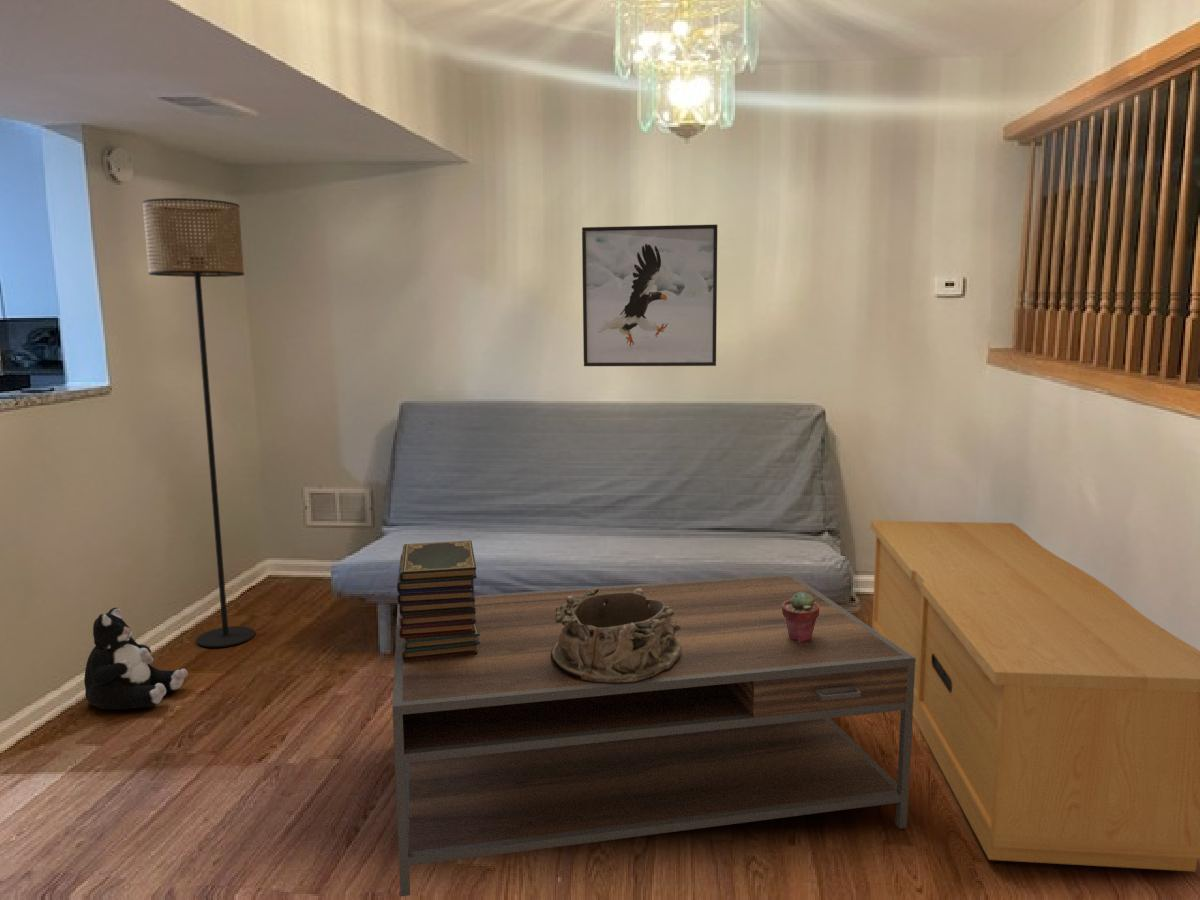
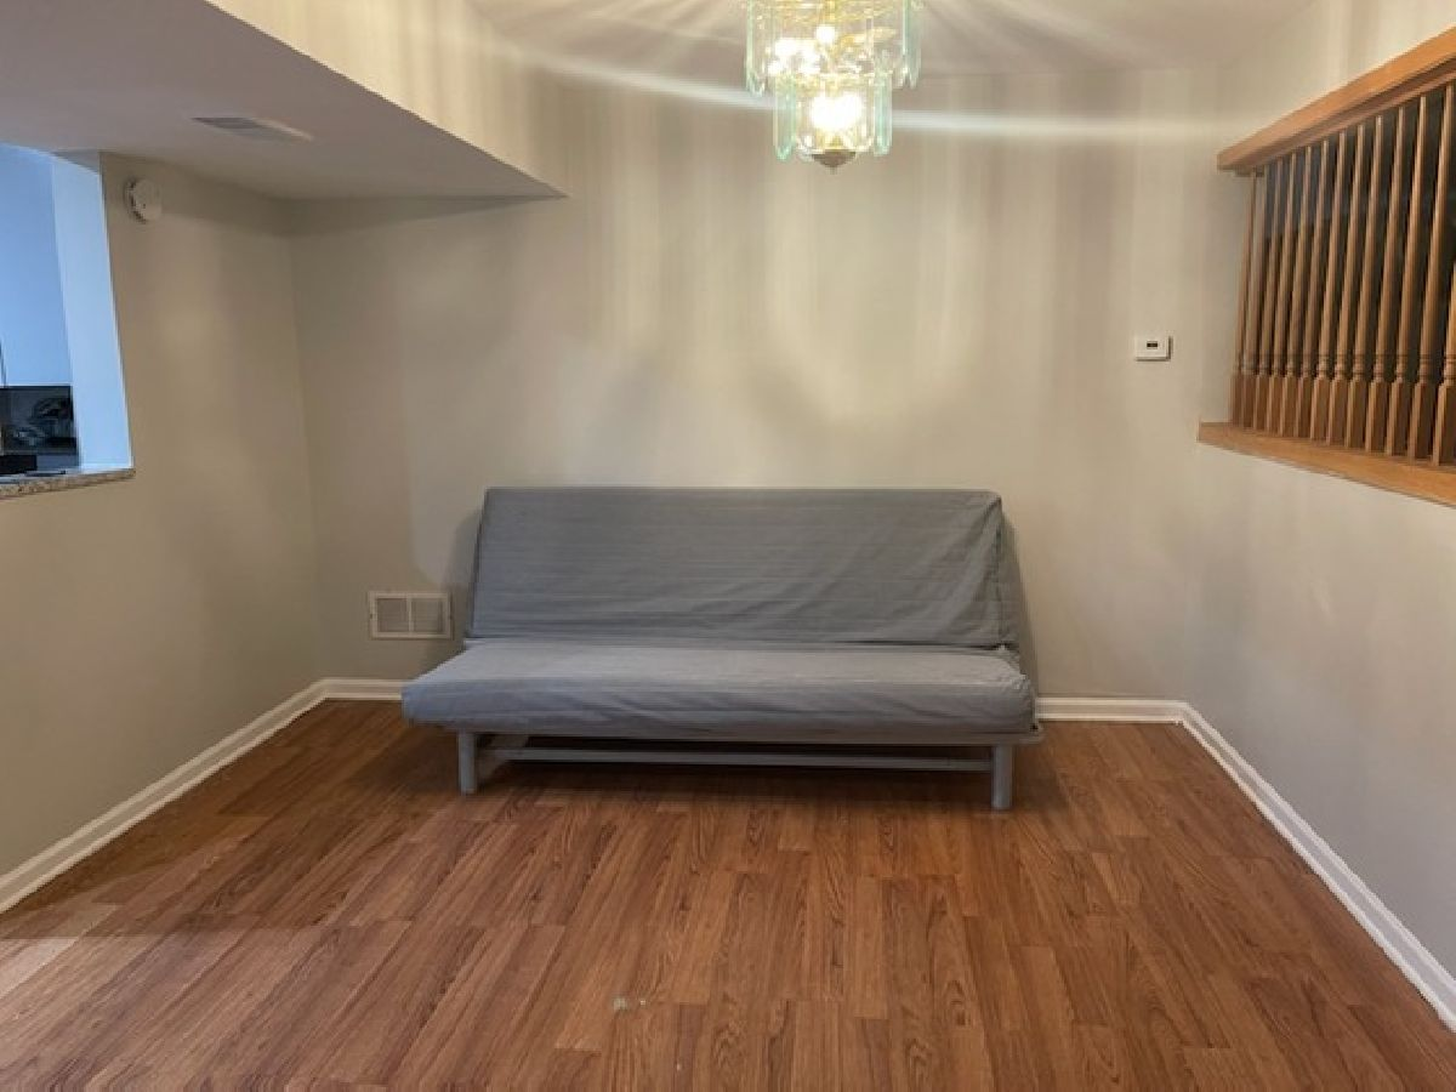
- dresser [870,520,1200,873]
- book stack [396,540,480,662]
- potted succulent [782,592,819,642]
- floor lamp [141,197,256,648]
- plush toy [83,607,189,710]
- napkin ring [551,588,682,683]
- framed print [581,224,718,367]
- coffee table [391,573,916,897]
